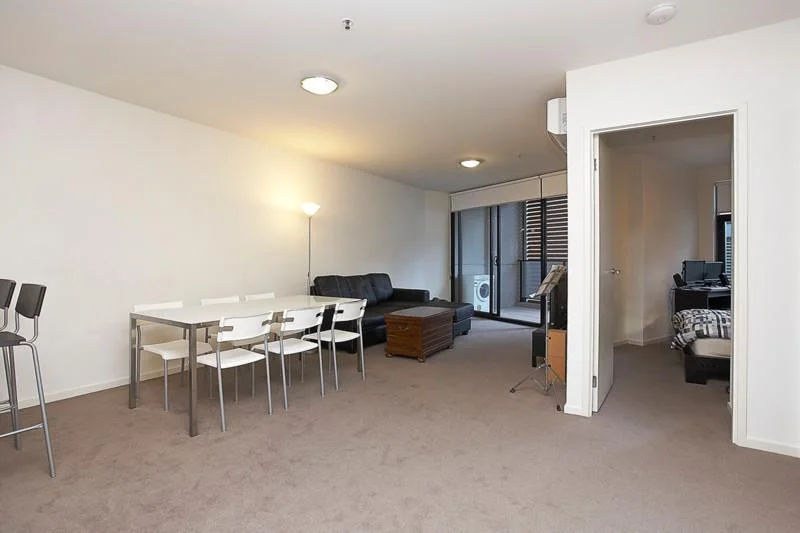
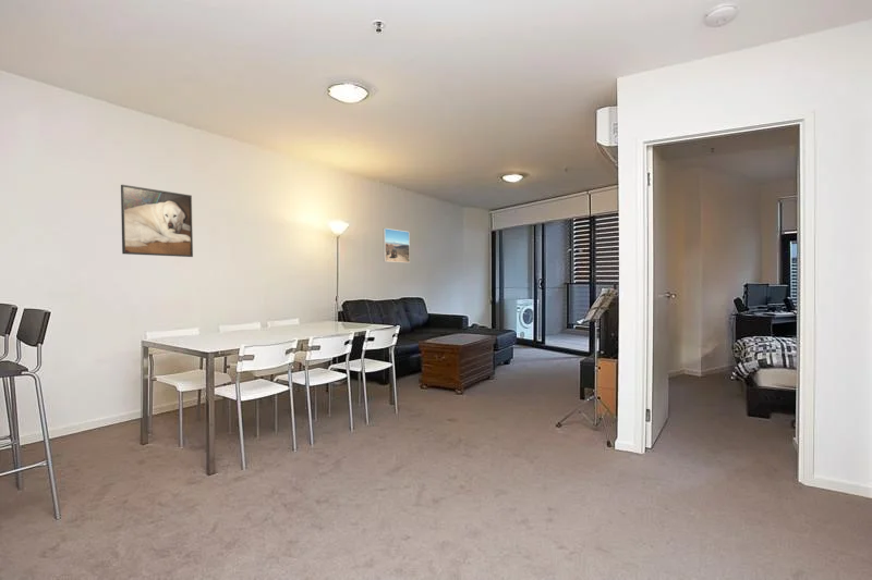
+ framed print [120,184,194,258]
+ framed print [382,227,411,263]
